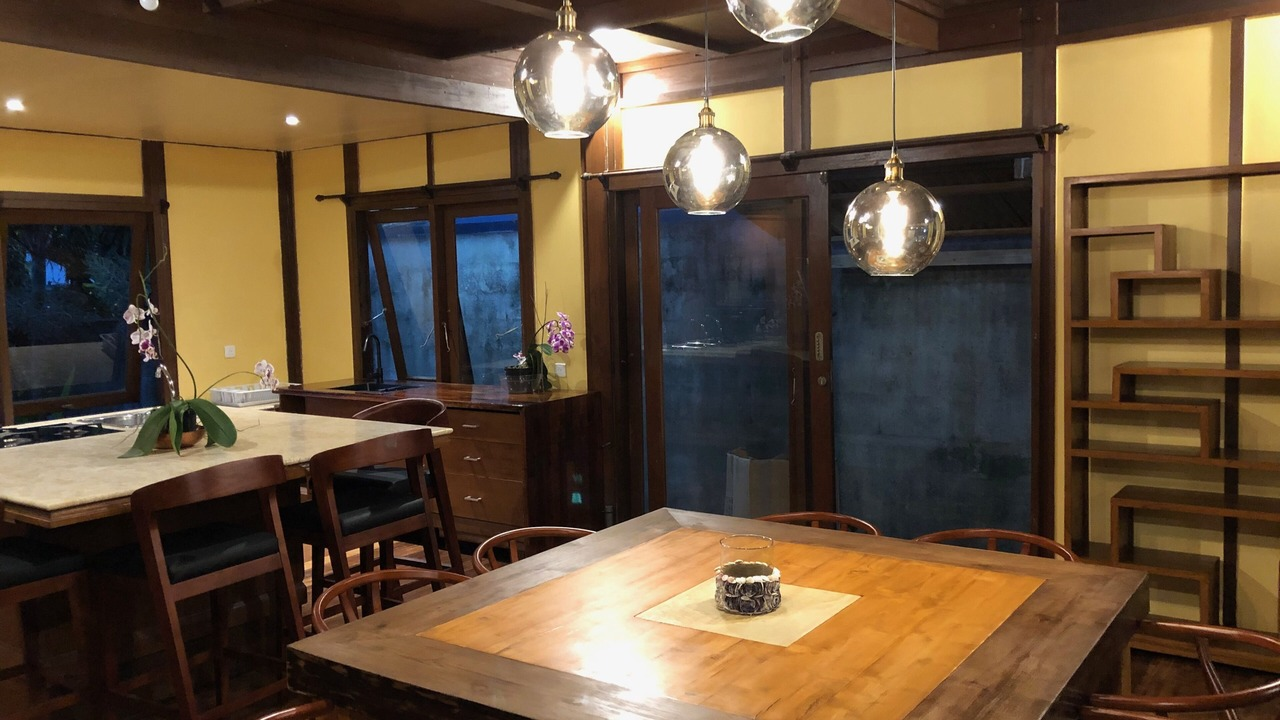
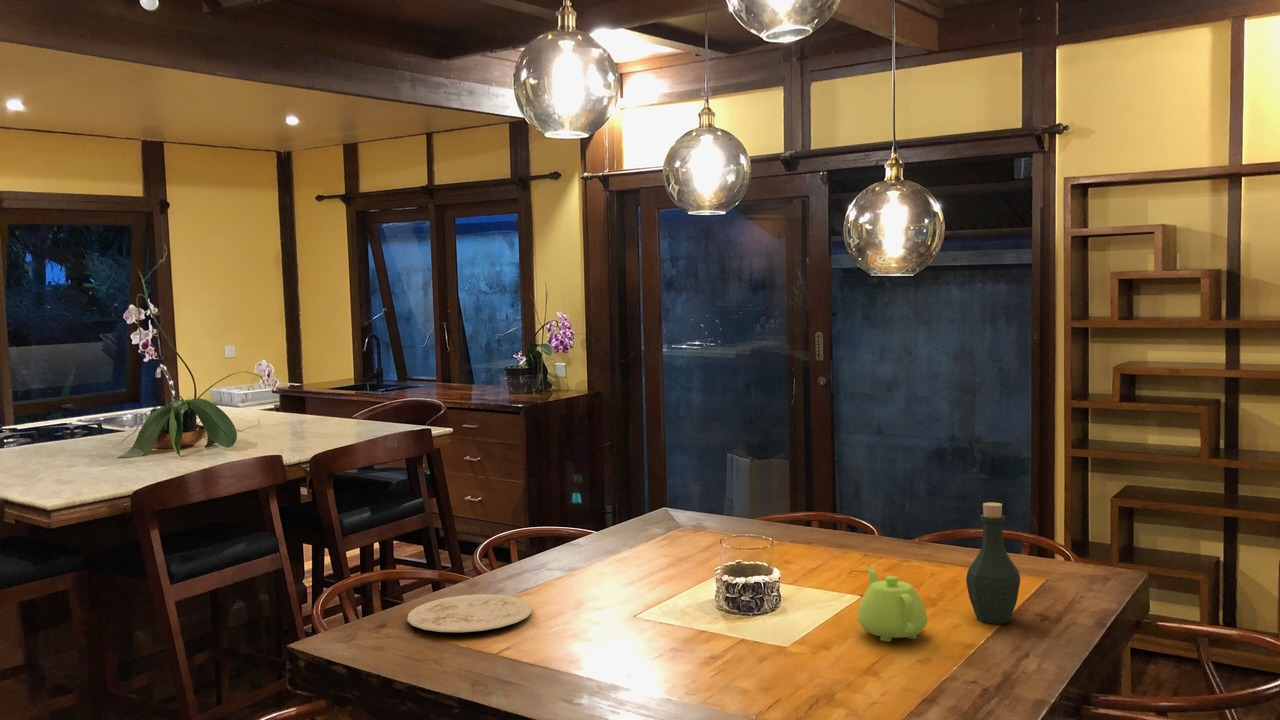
+ bottle [965,502,1021,624]
+ teapot [856,565,929,643]
+ plate [406,593,533,633]
